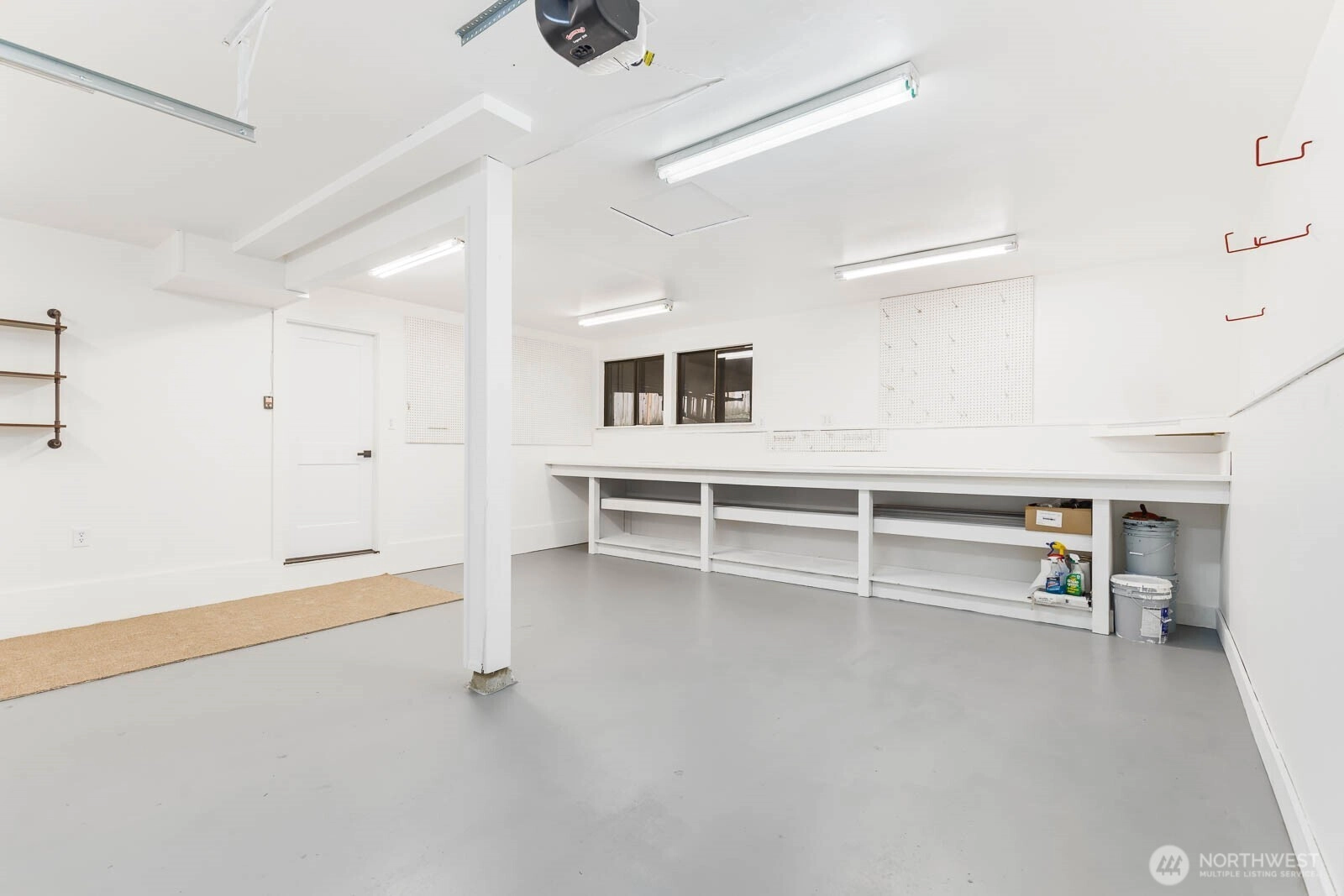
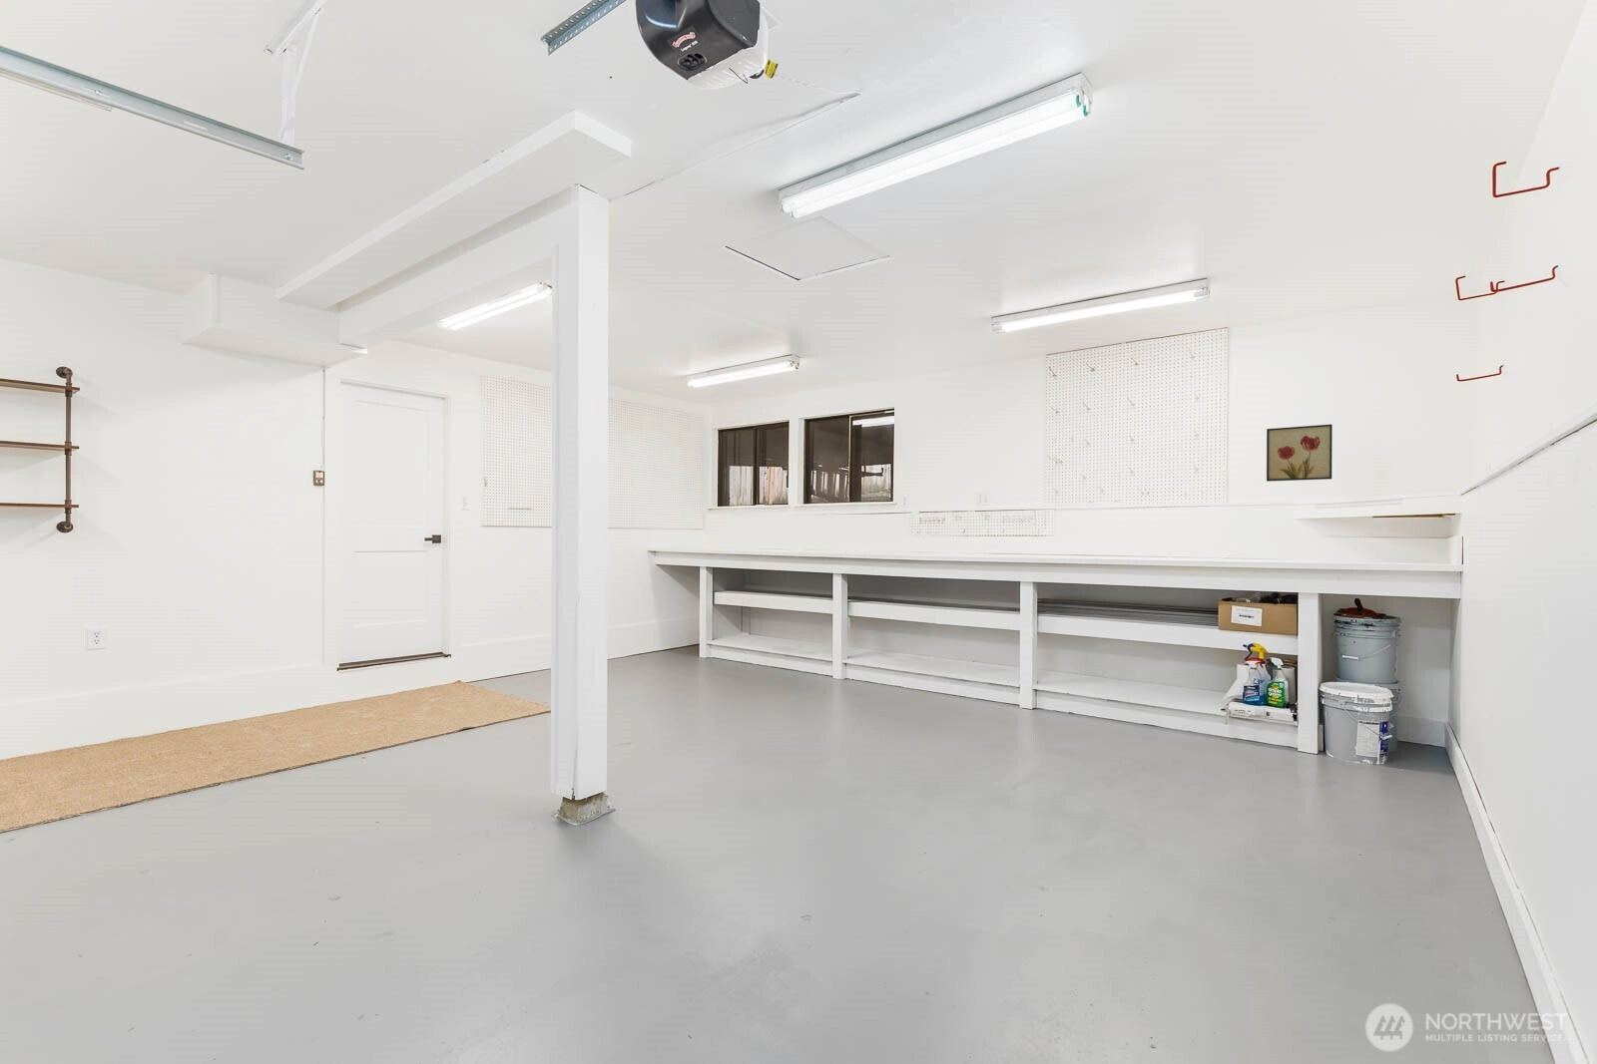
+ wall art [1265,423,1333,482]
